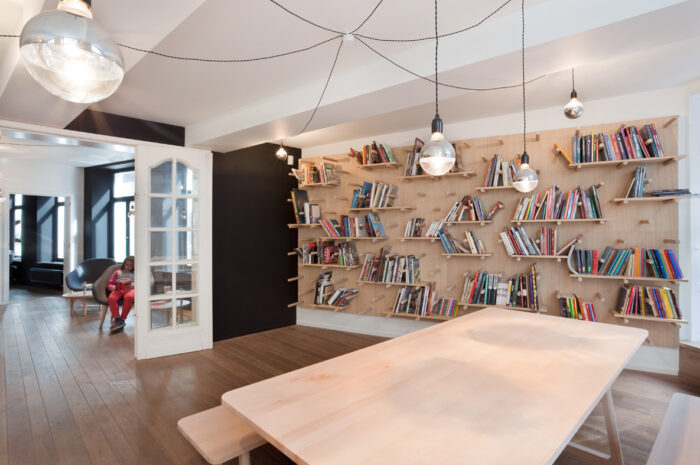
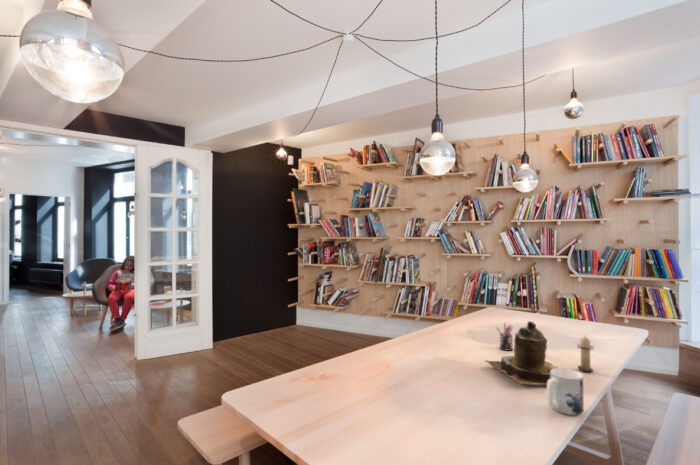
+ candle [577,334,596,373]
+ pen holder [495,322,514,352]
+ mug [546,367,584,416]
+ teapot [484,320,558,386]
